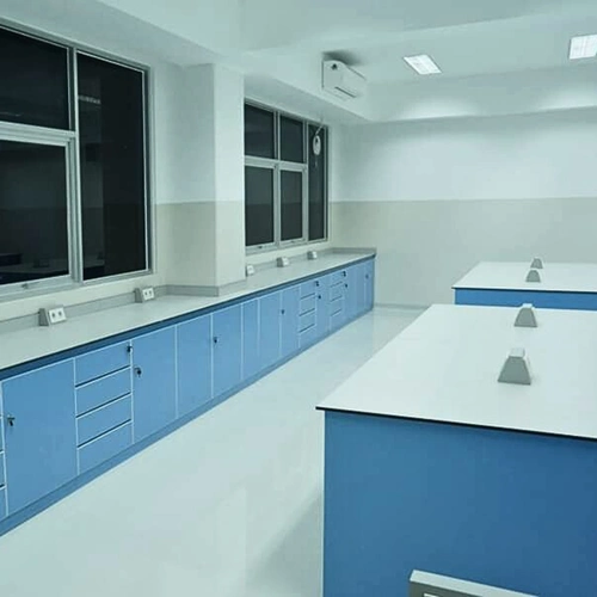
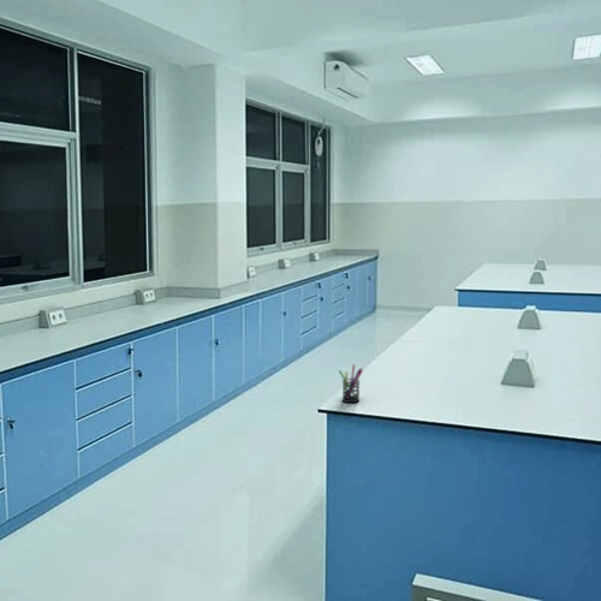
+ pen holder [338,363,364,404]
